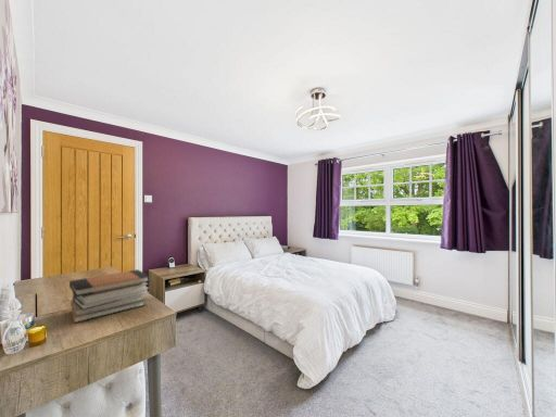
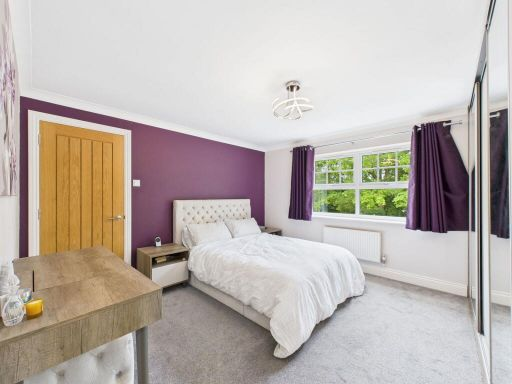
- book stack [68,268,151,324]
